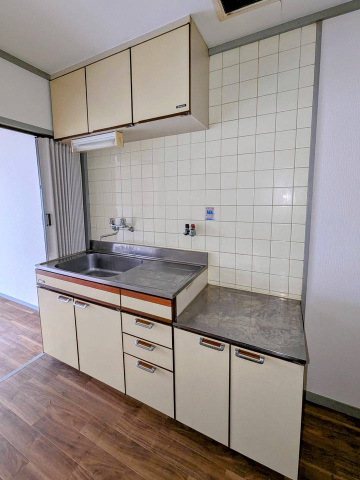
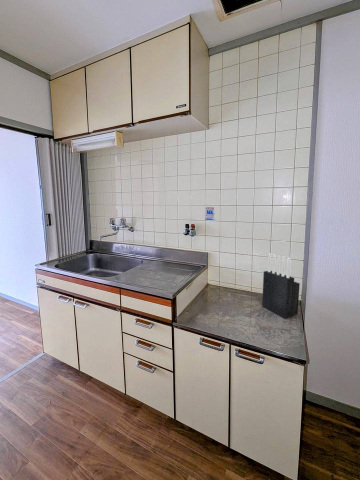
+ knife block [261,252,301,319]
